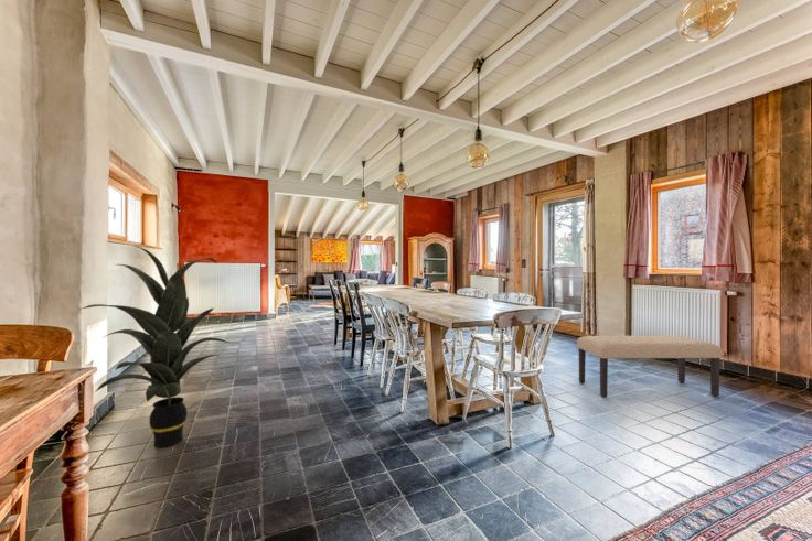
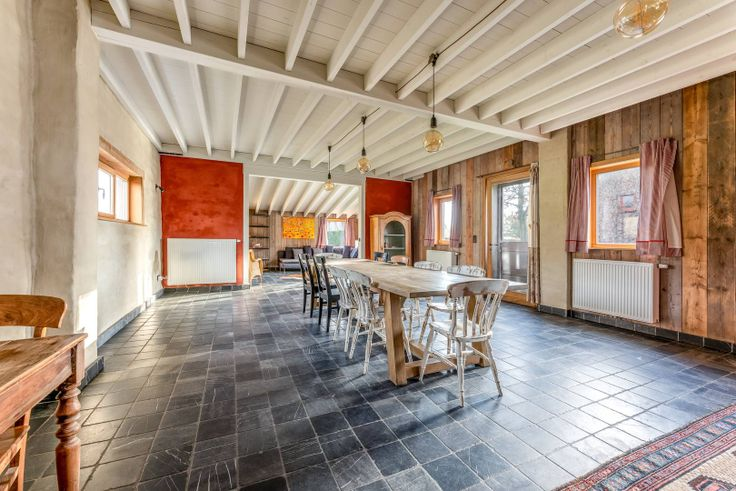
- bench [576,335,724,398]
- indoor plant [78,245,233,448]
